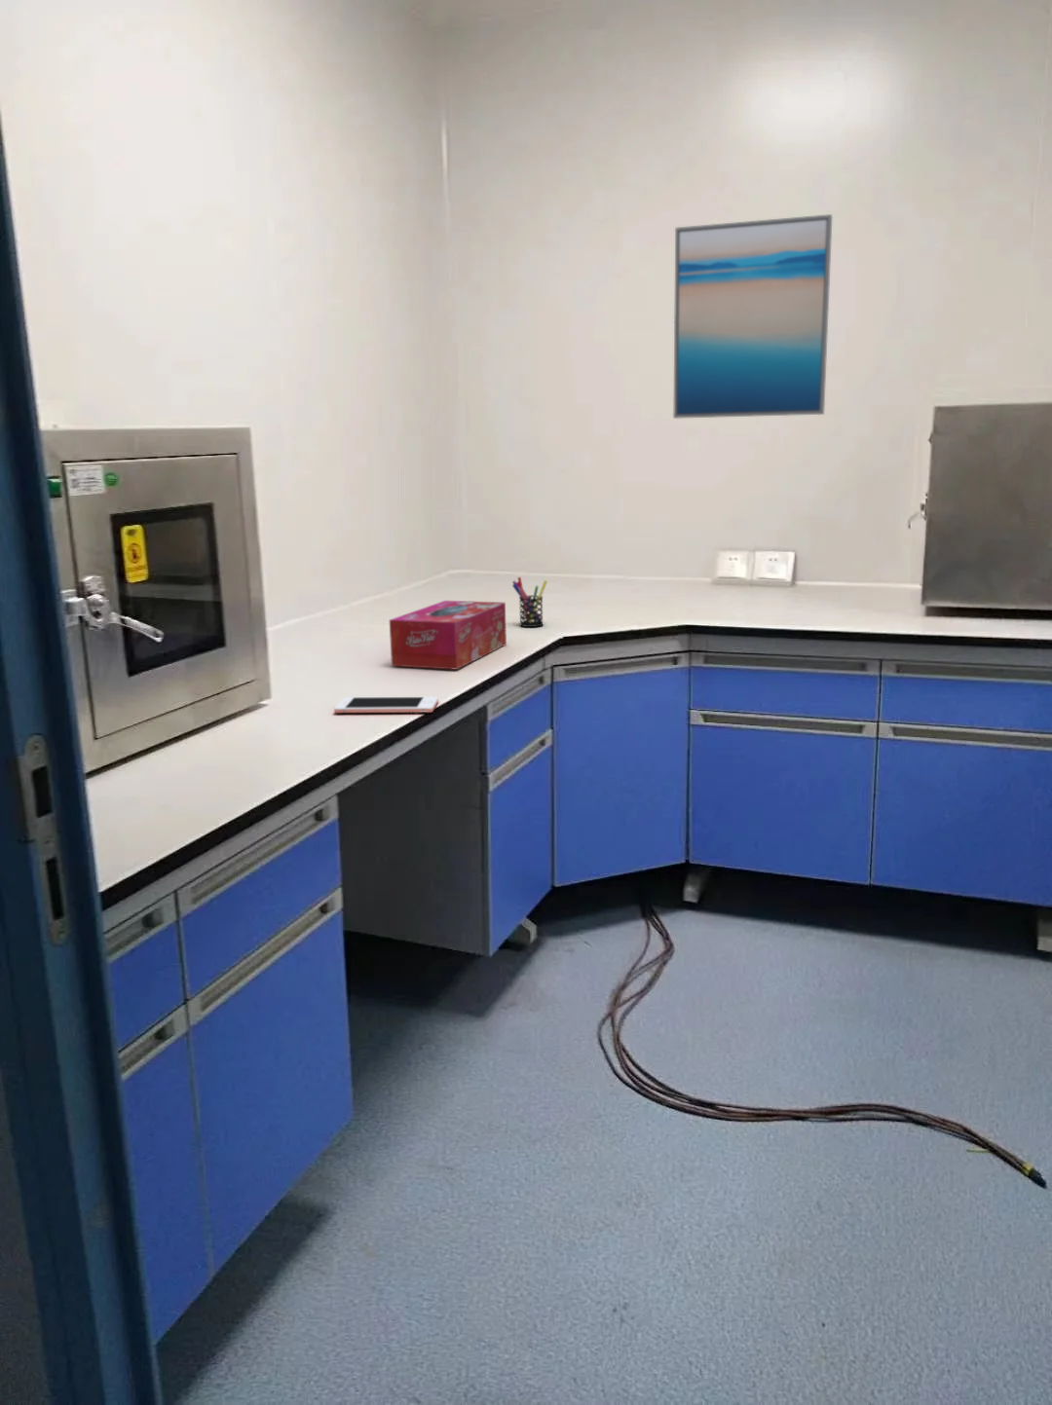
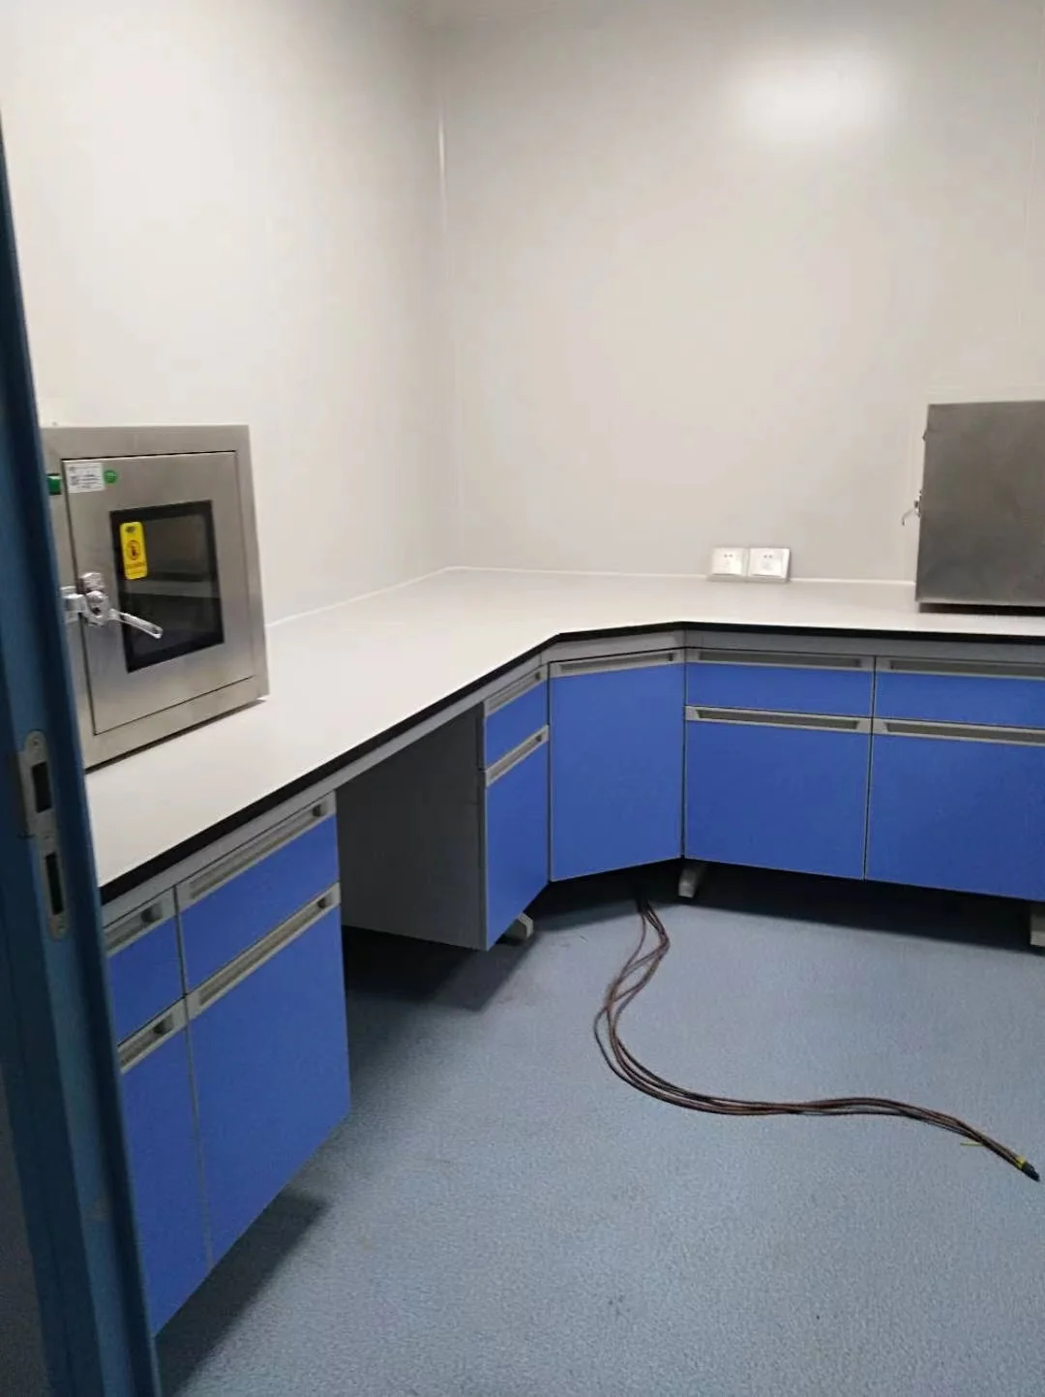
- wall art [672,213,833,420]
- tissue box [389,600,507,670]
- pen holder [512,577,548,628]
- cell phone [333,696,440,714]
